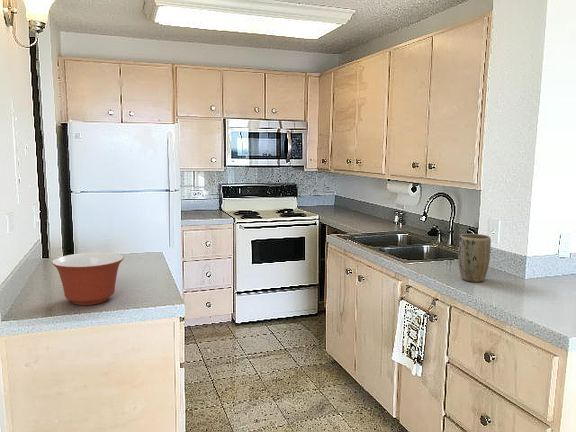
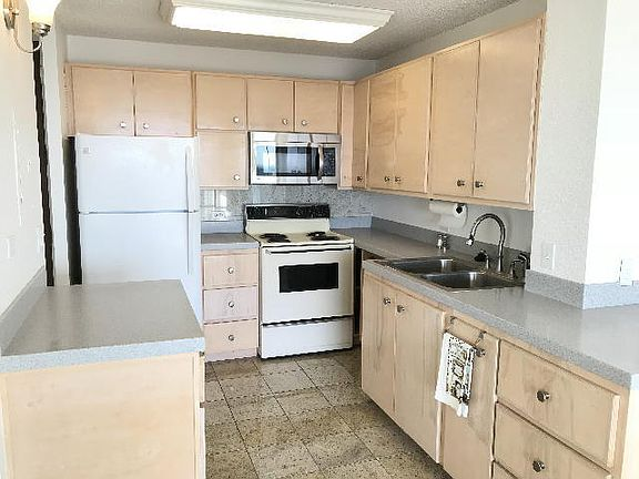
- mixing bowl [51,251,125,306]
- plant pot [457,233,492,283]
